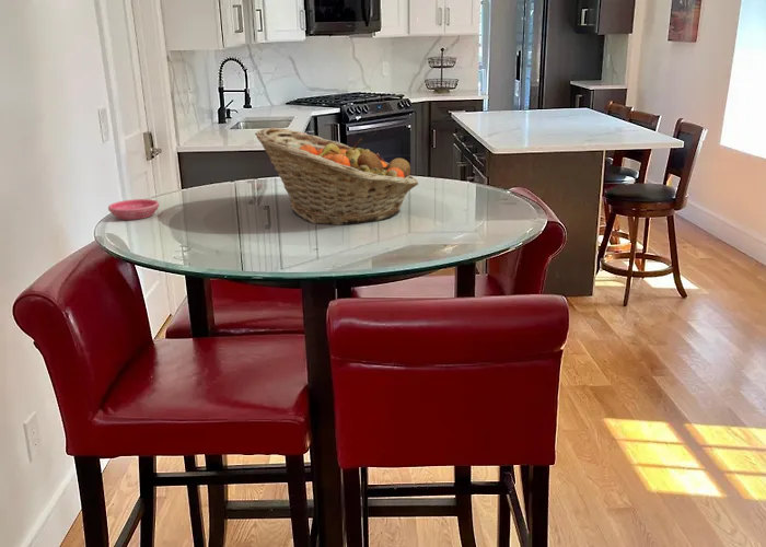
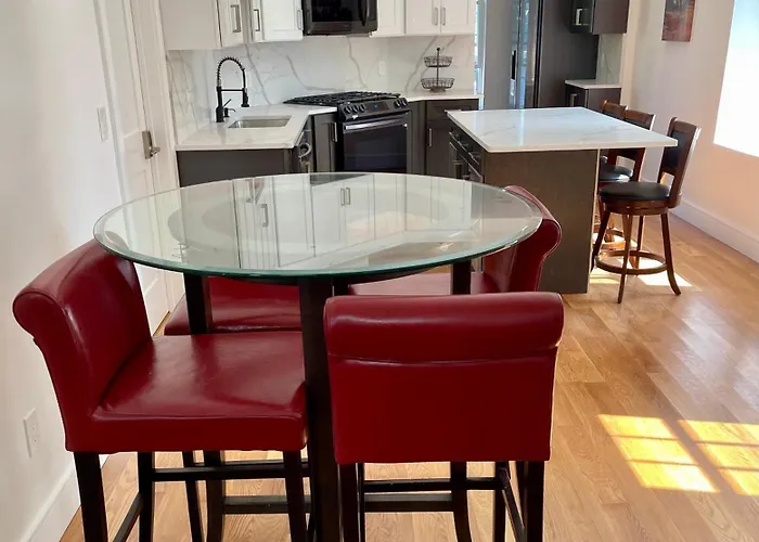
- fruit basket [254,127,419,226]
- saucer [107,198,160,221]
